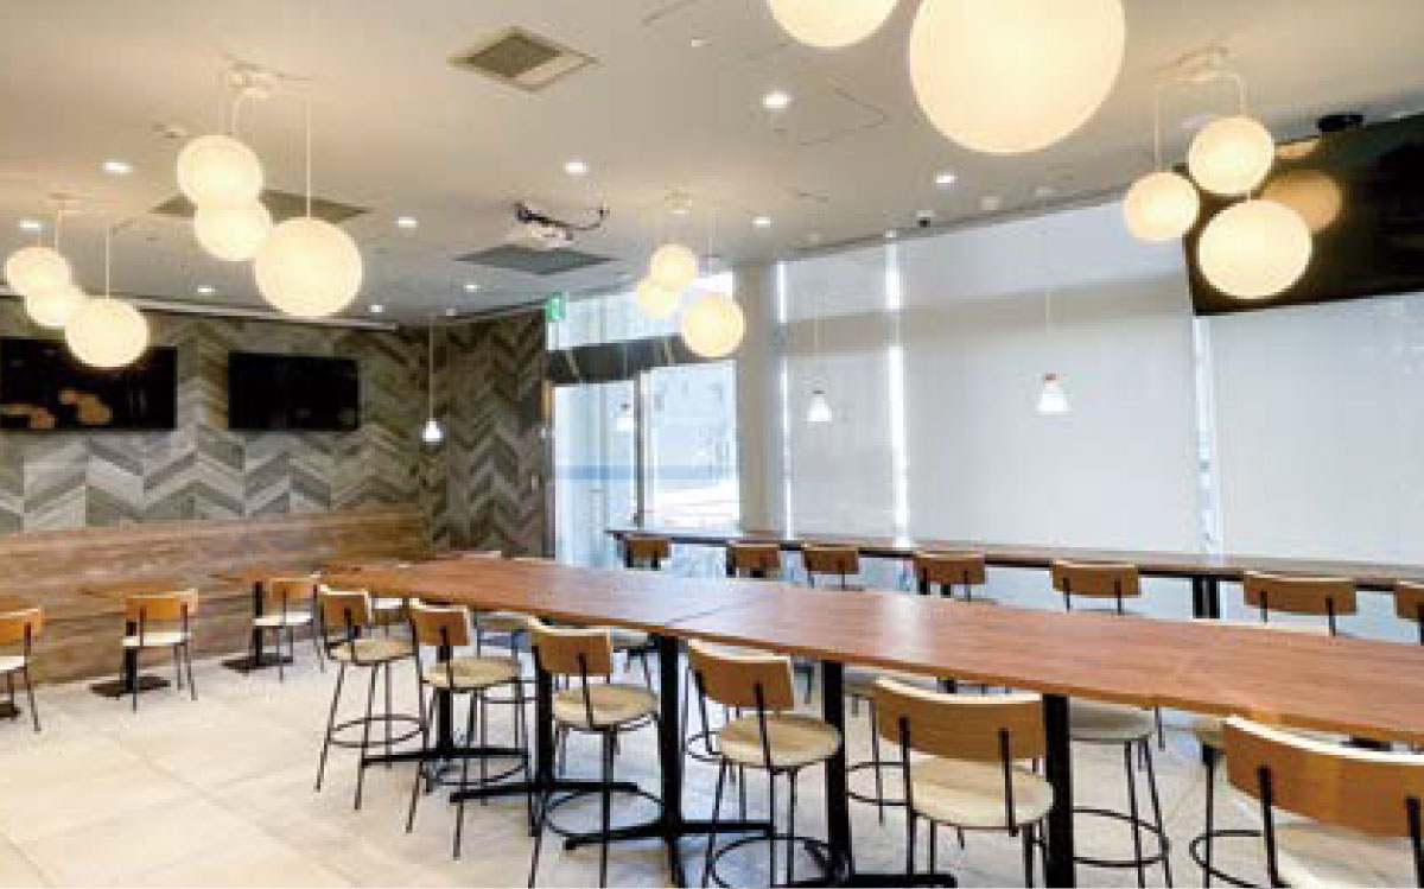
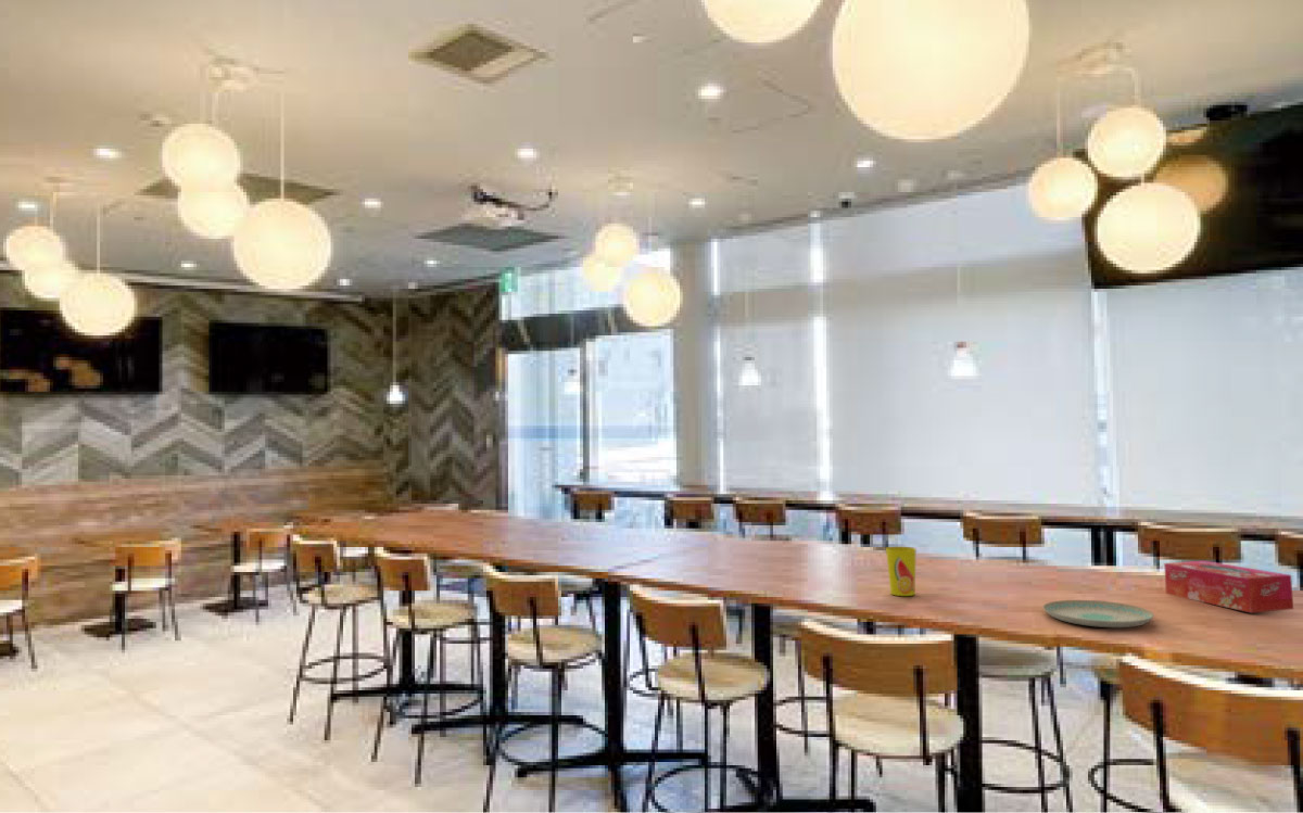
+ cup [885,546,918,597]
+ tissue box [1163,559,1294,614]
+ plate [1042,599,1155,628]
